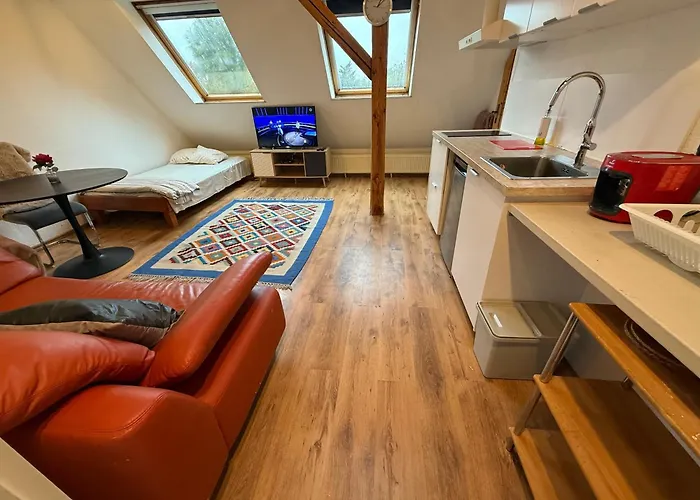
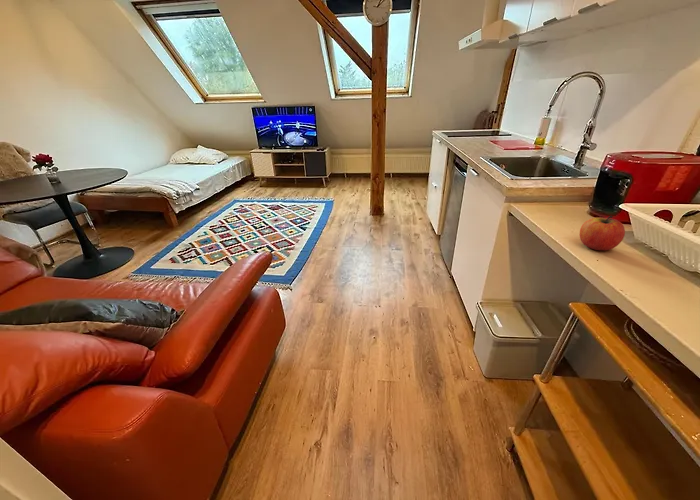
+ apple [578,215,626,251]
